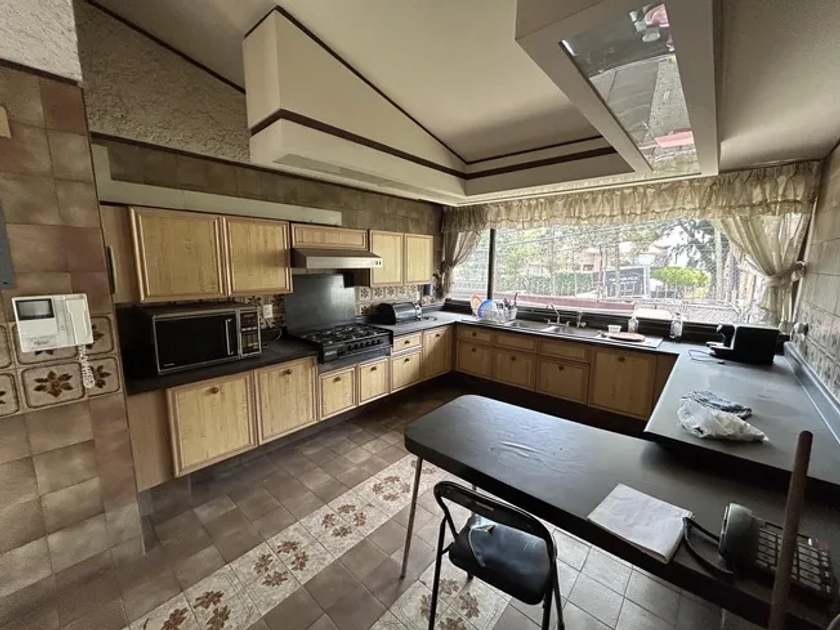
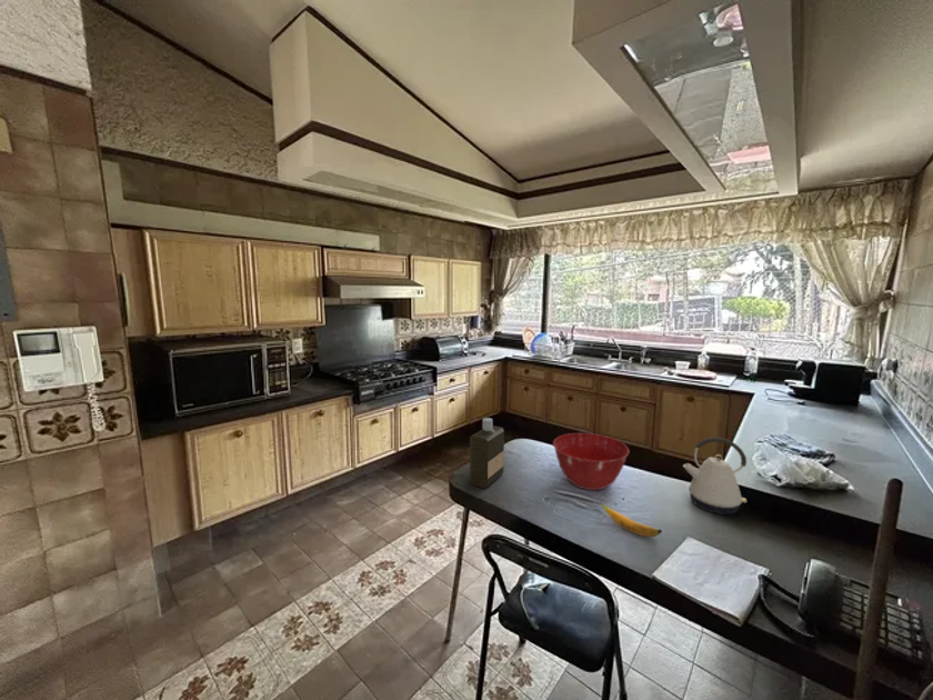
+ kettle [682,437,748,516]
+ mixing bowl [552,432,630,491]
+ bottle [469,417,505,490]
+ banana [600,501,663,538]
